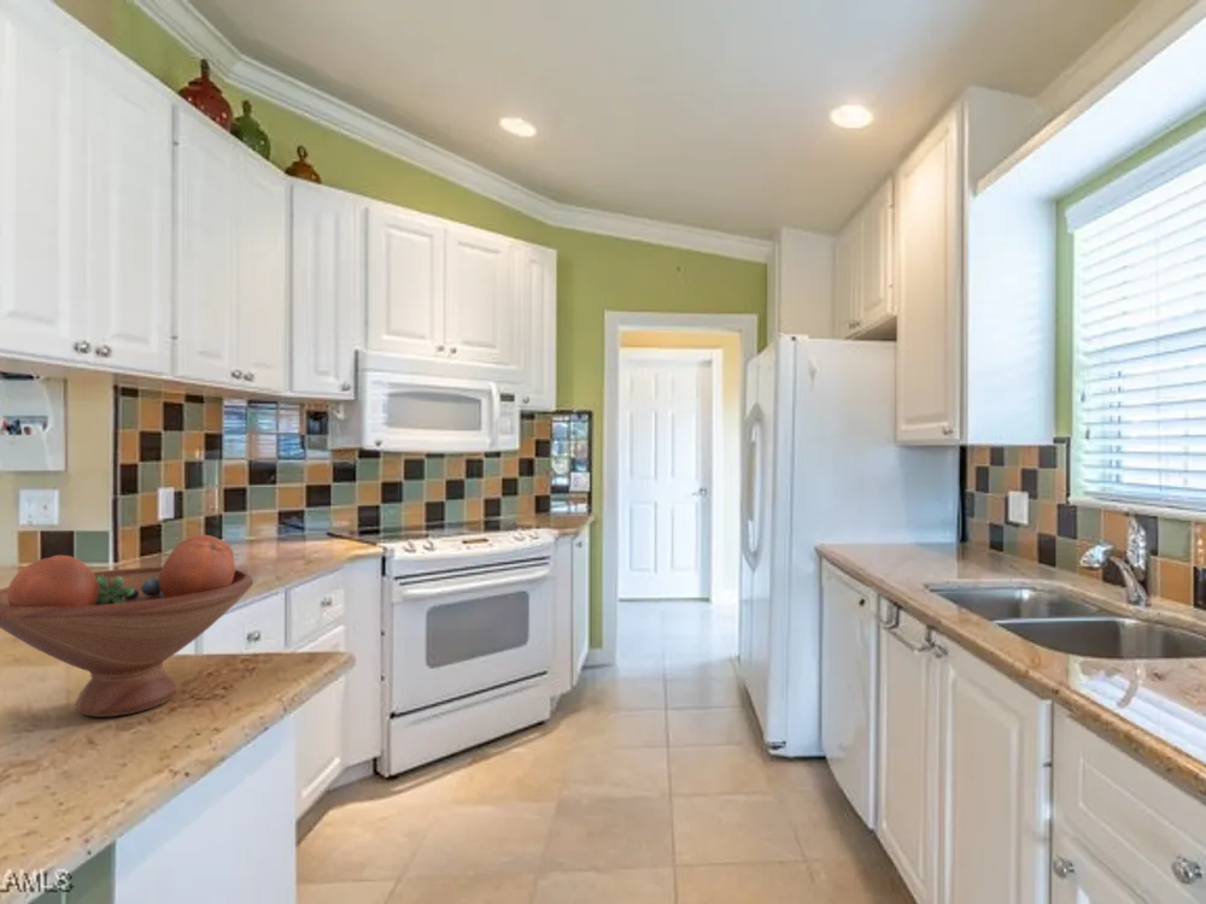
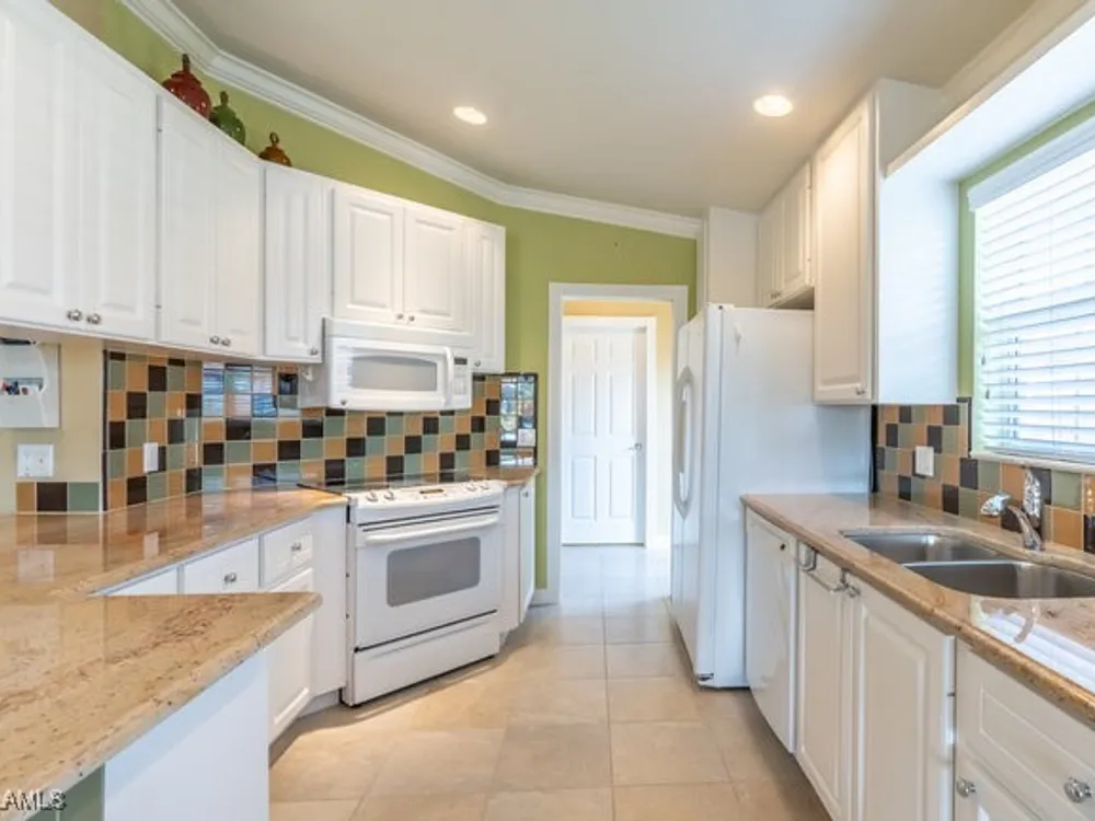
- fruit bowl [0,534,254,718]
